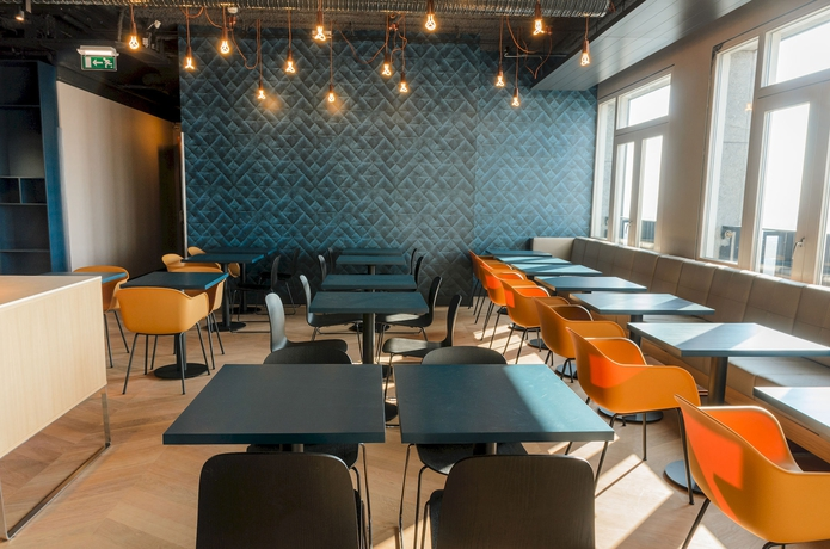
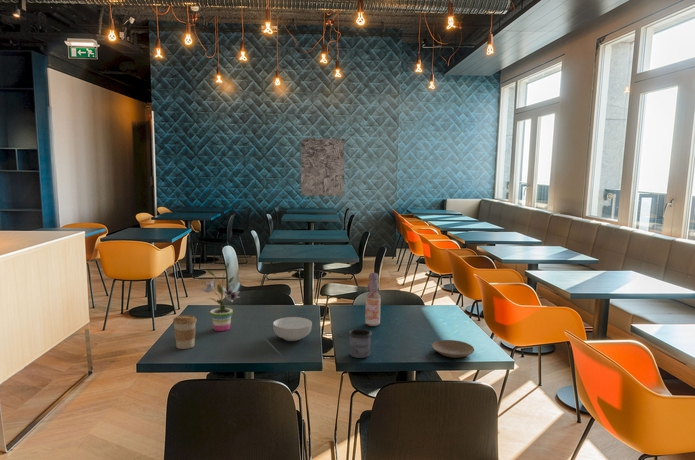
+ plate [431,339,475,359]
+ cereal bowl [272,316,313,342]
+ wall art [300,137,345,197]
+ bottle [364,272,382,327]
+ potted plant [200,262,241,332]
+ coffee cup [172,314,198,350]
+ mug [348,328,372,359]
